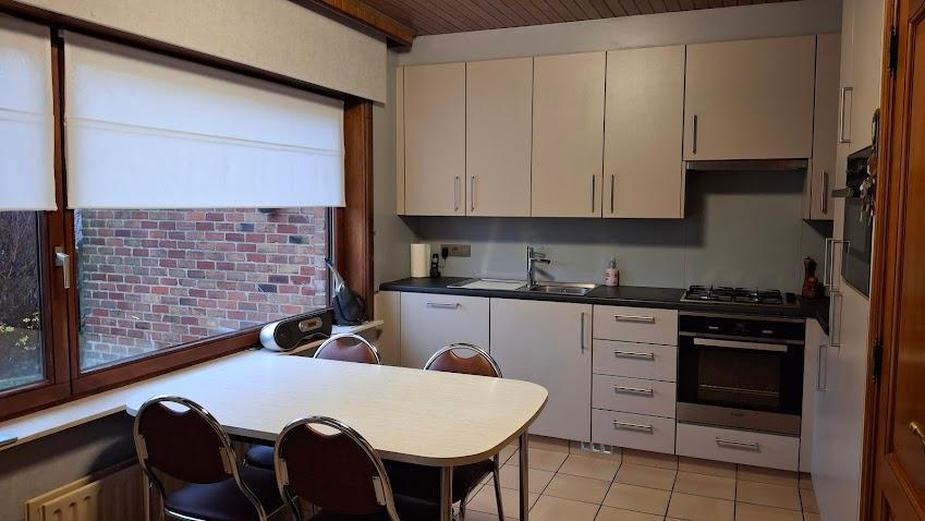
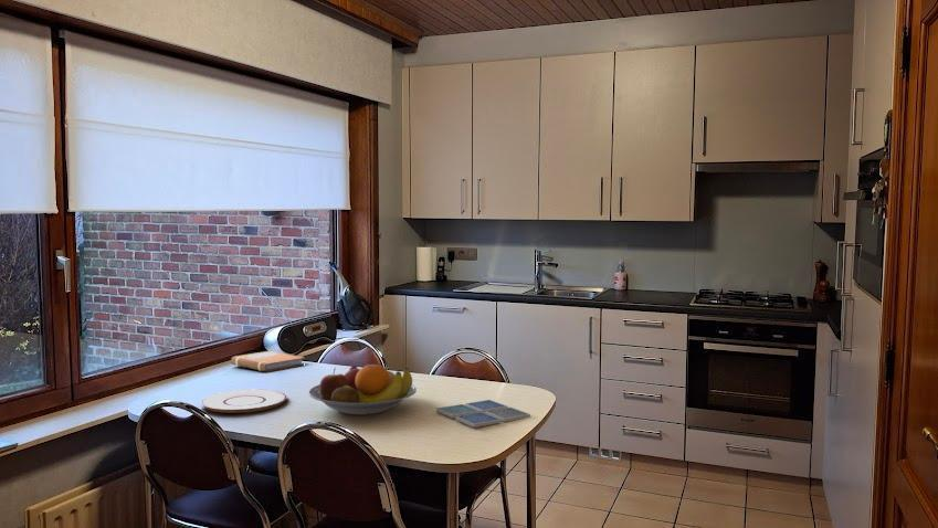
+ fruit bowl [307,363,418,416]
+ notebook [230,350,306,373]
+ drink coaster [434,399,531,429]
+ plate [200,389,288,414]
